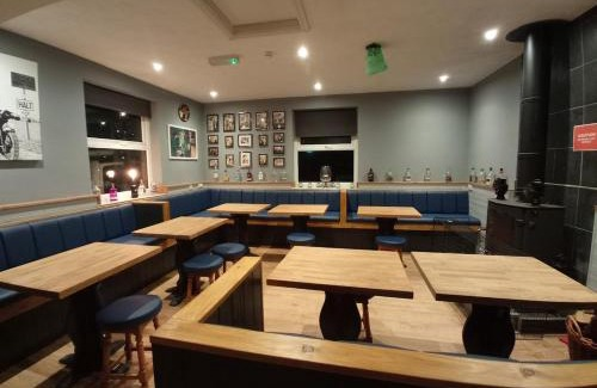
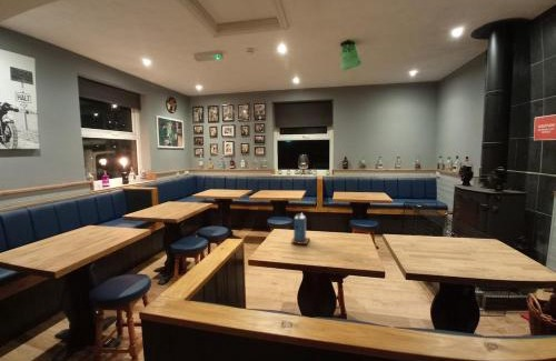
+ candle [290,212,310,245]
